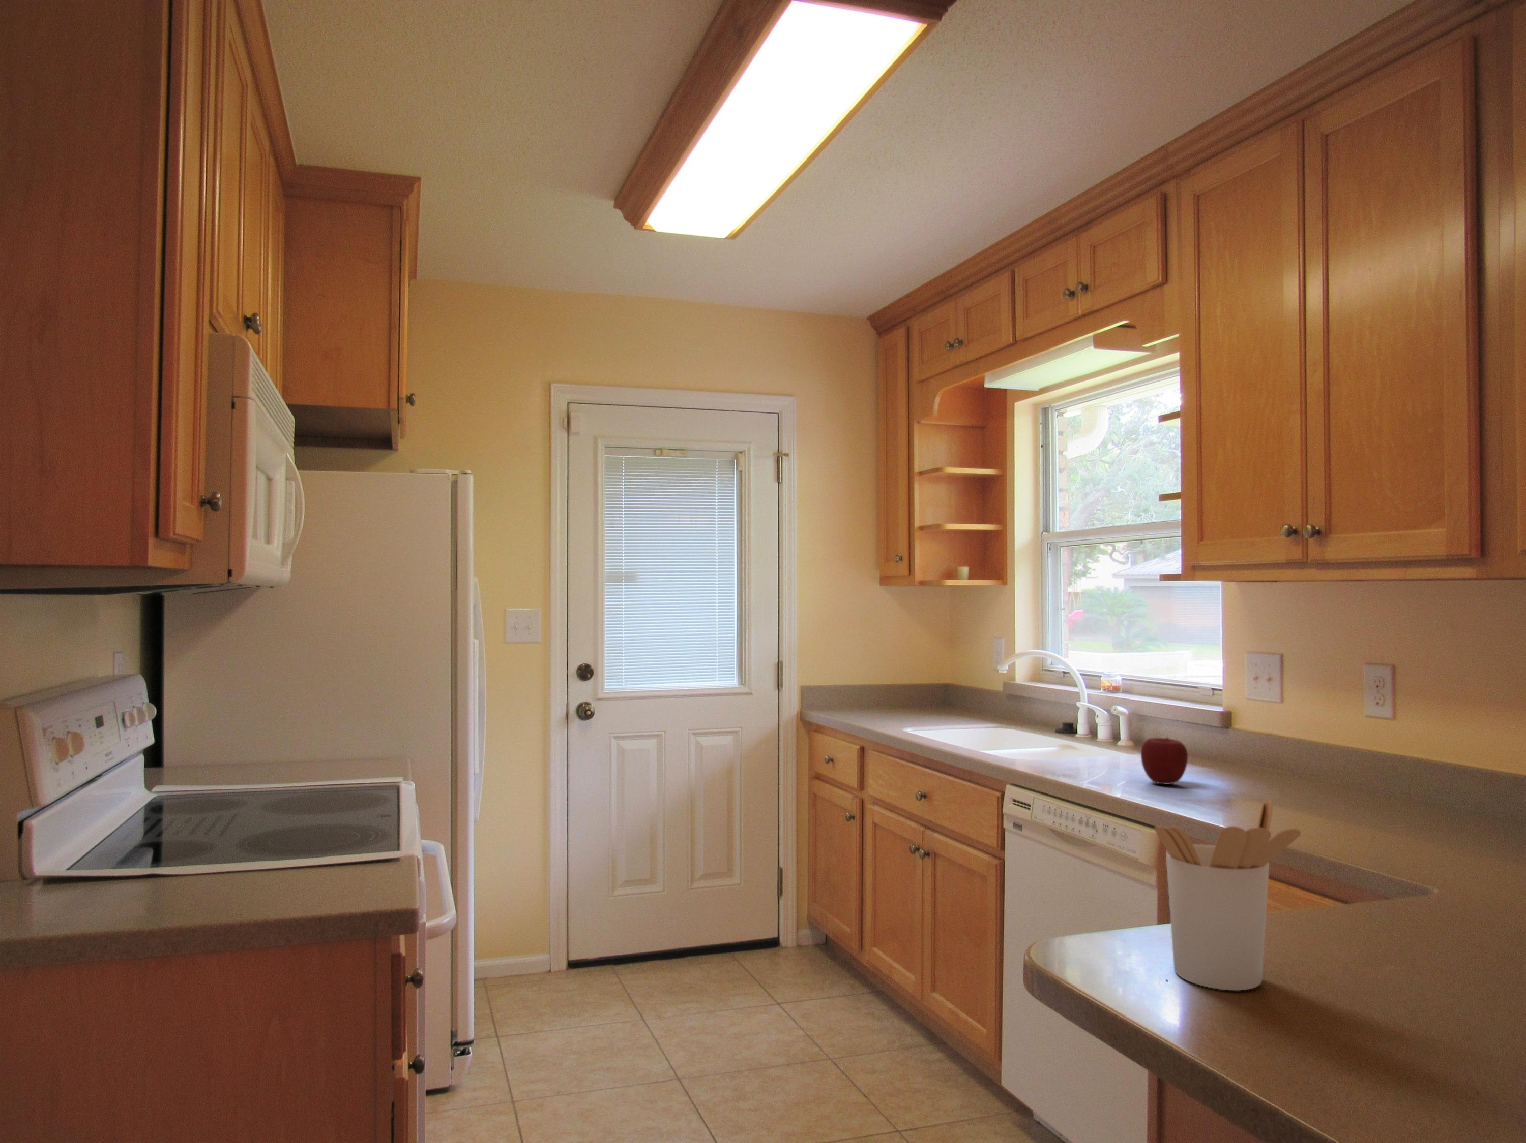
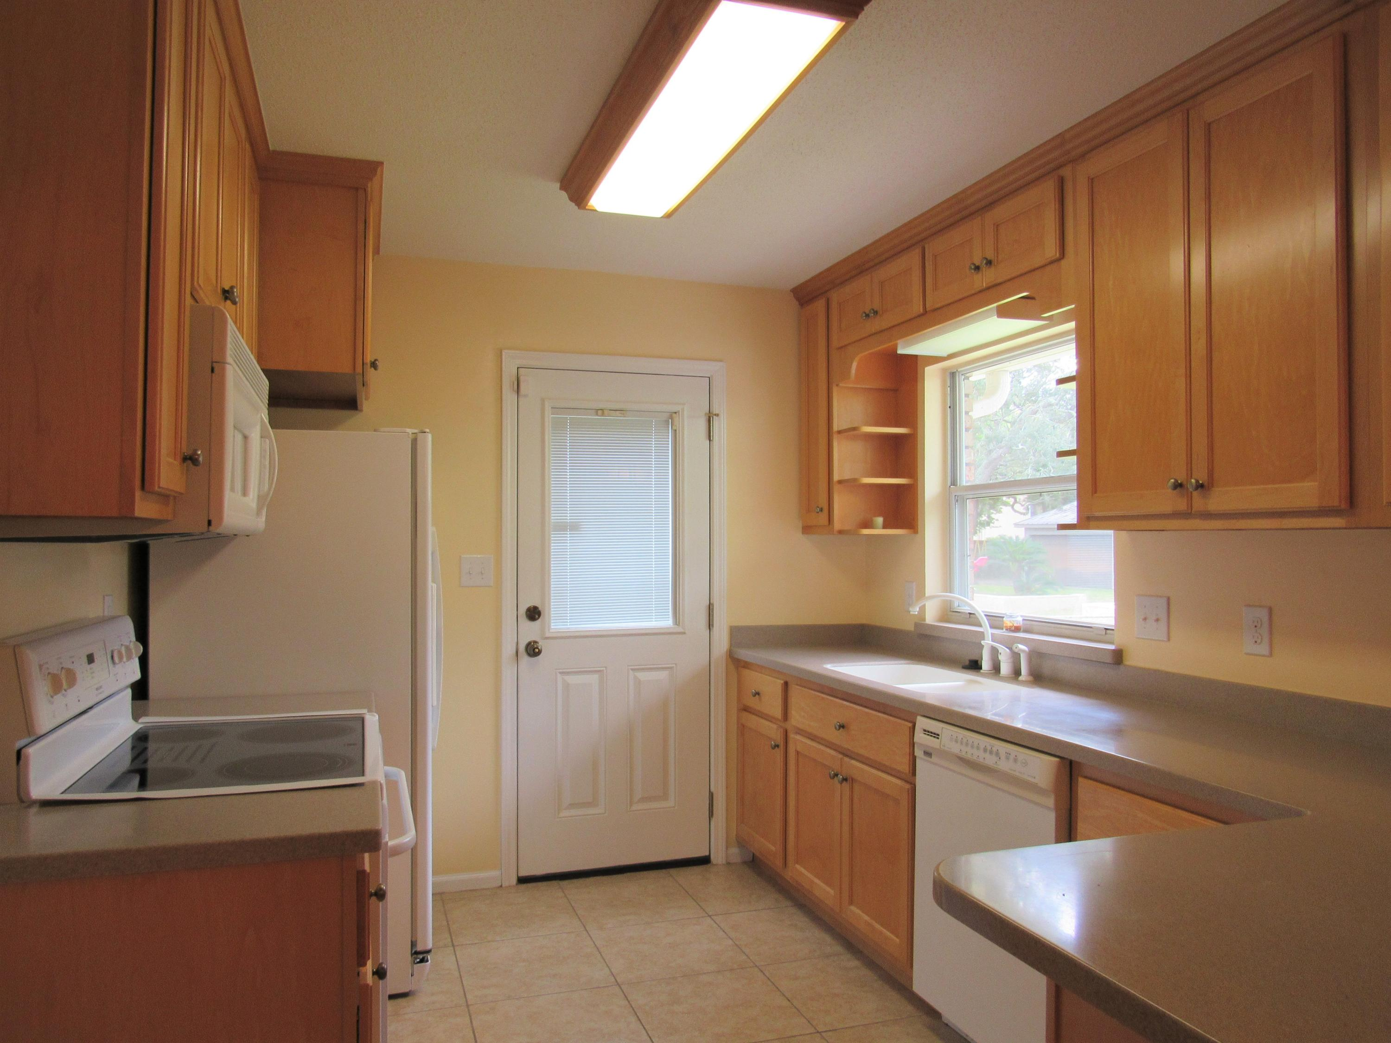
- utensil holder [1155,798,1301,991]
- apple [1140,737,1188,785]
